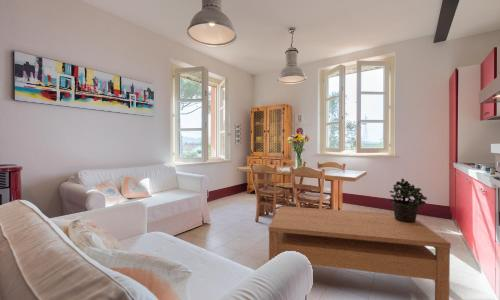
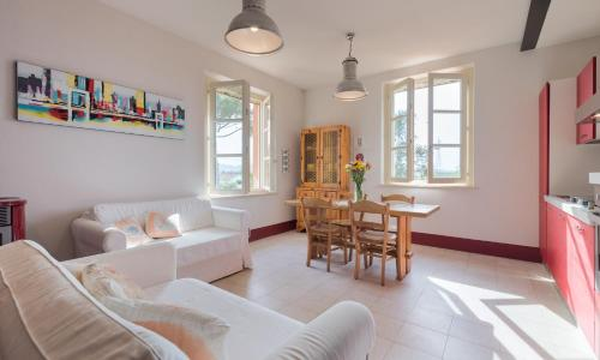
- potted plant [388,178,428,223]
- coffee table [268,205,452,300]
